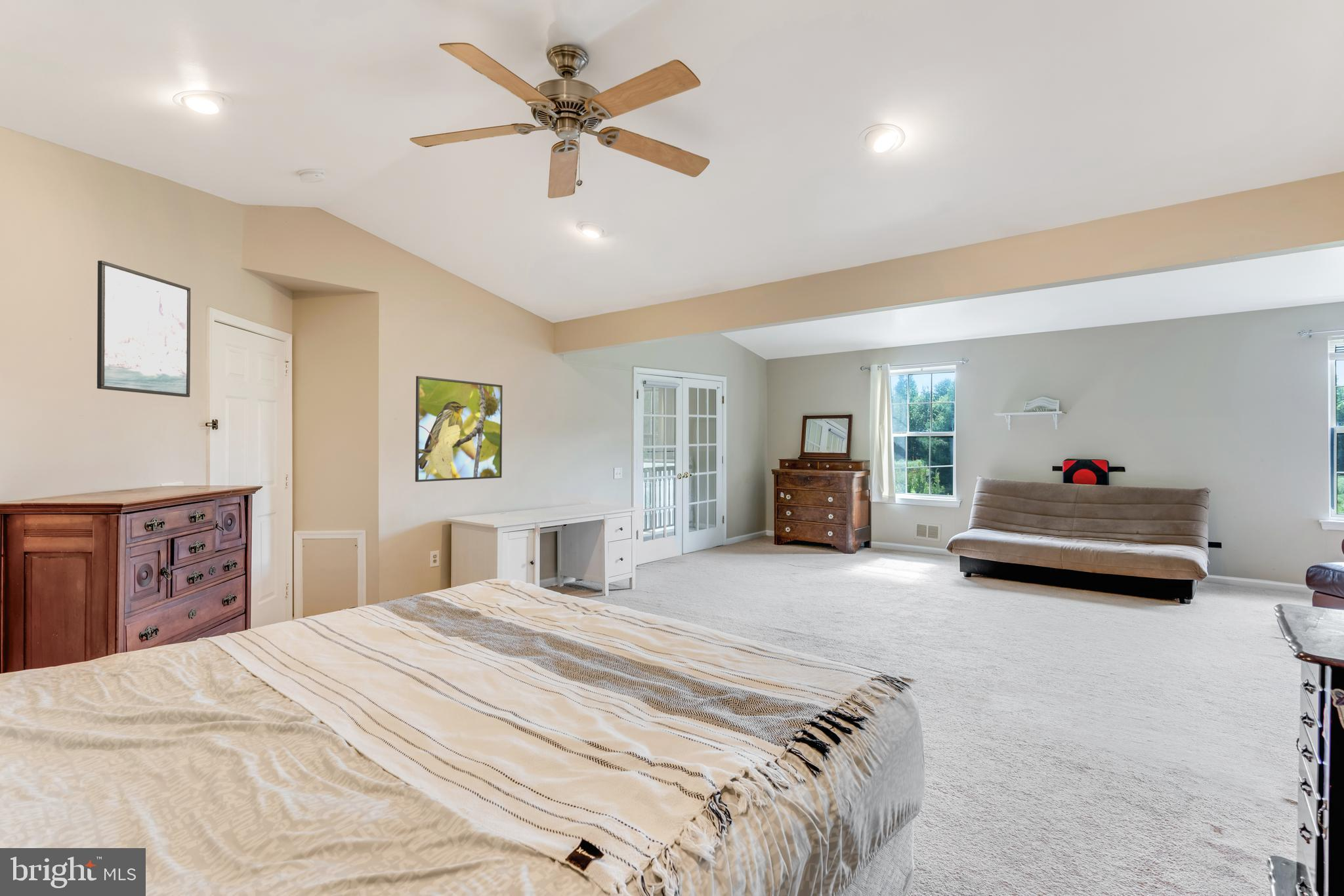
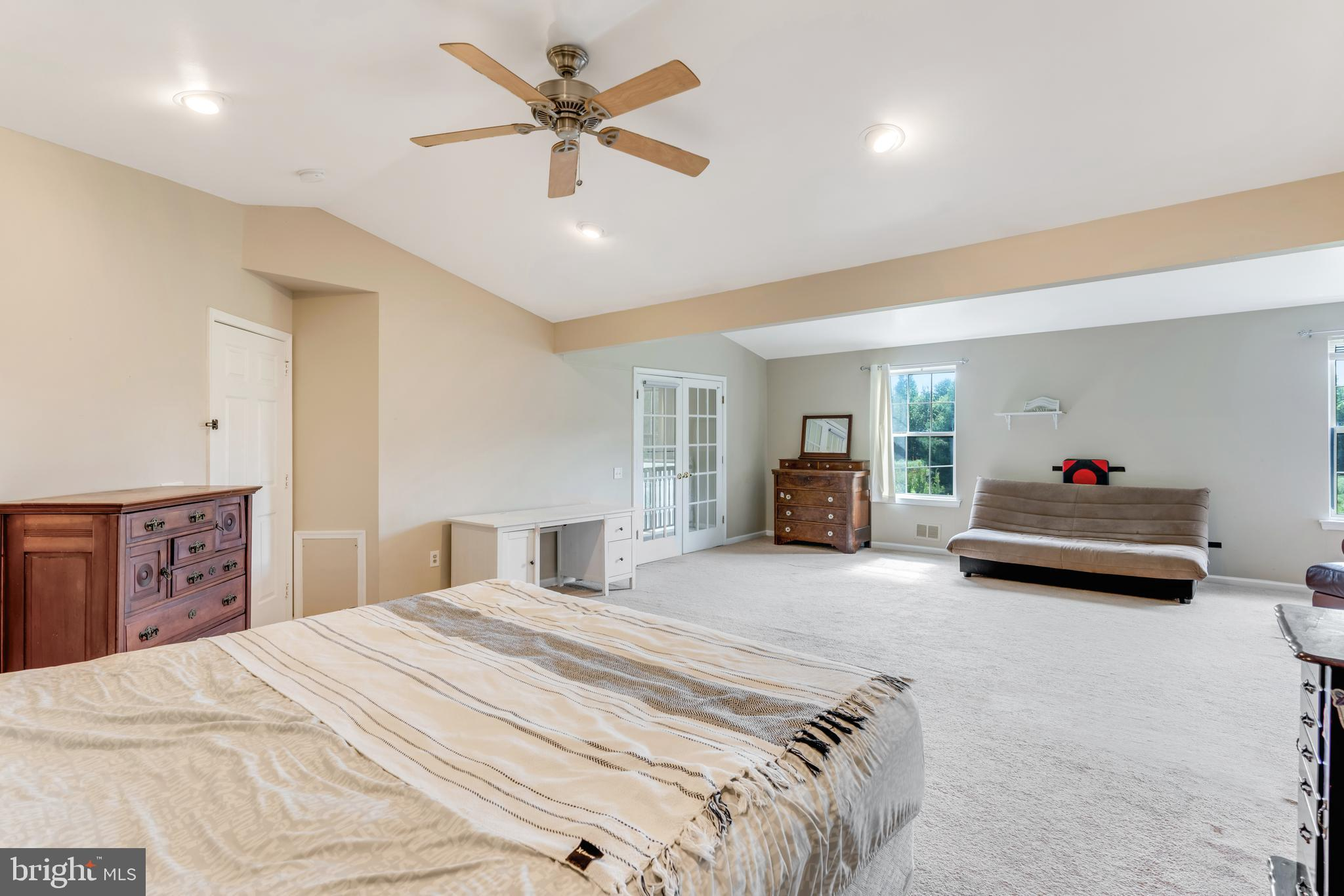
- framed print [415,375,503,483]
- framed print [96,260,191,397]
